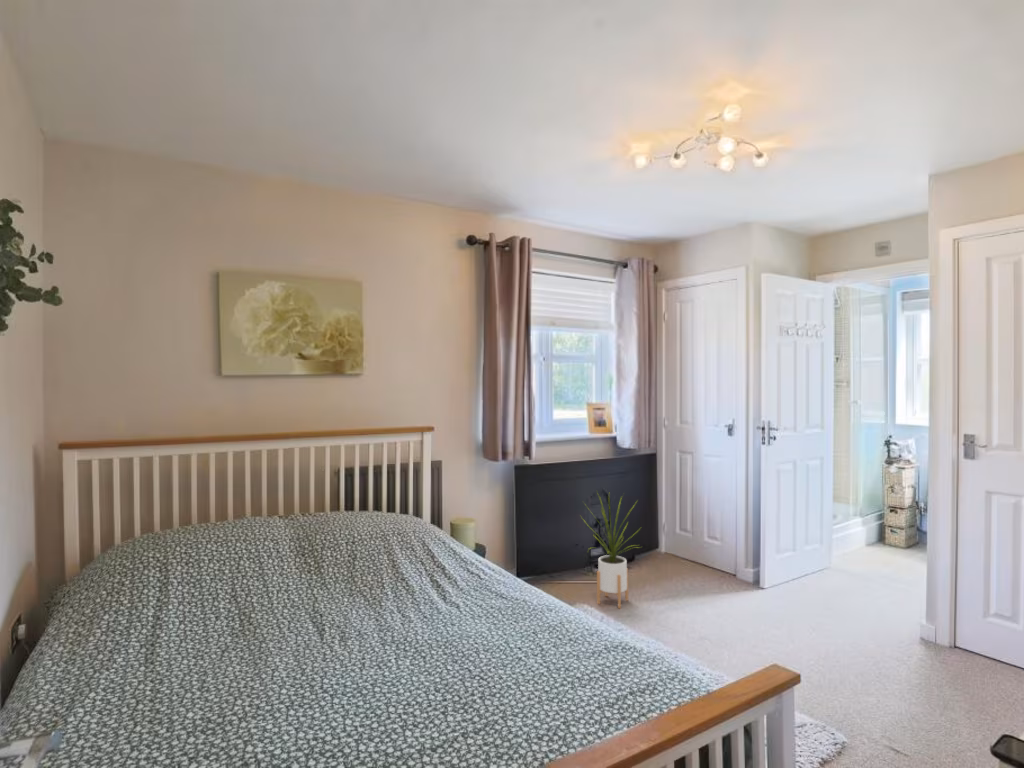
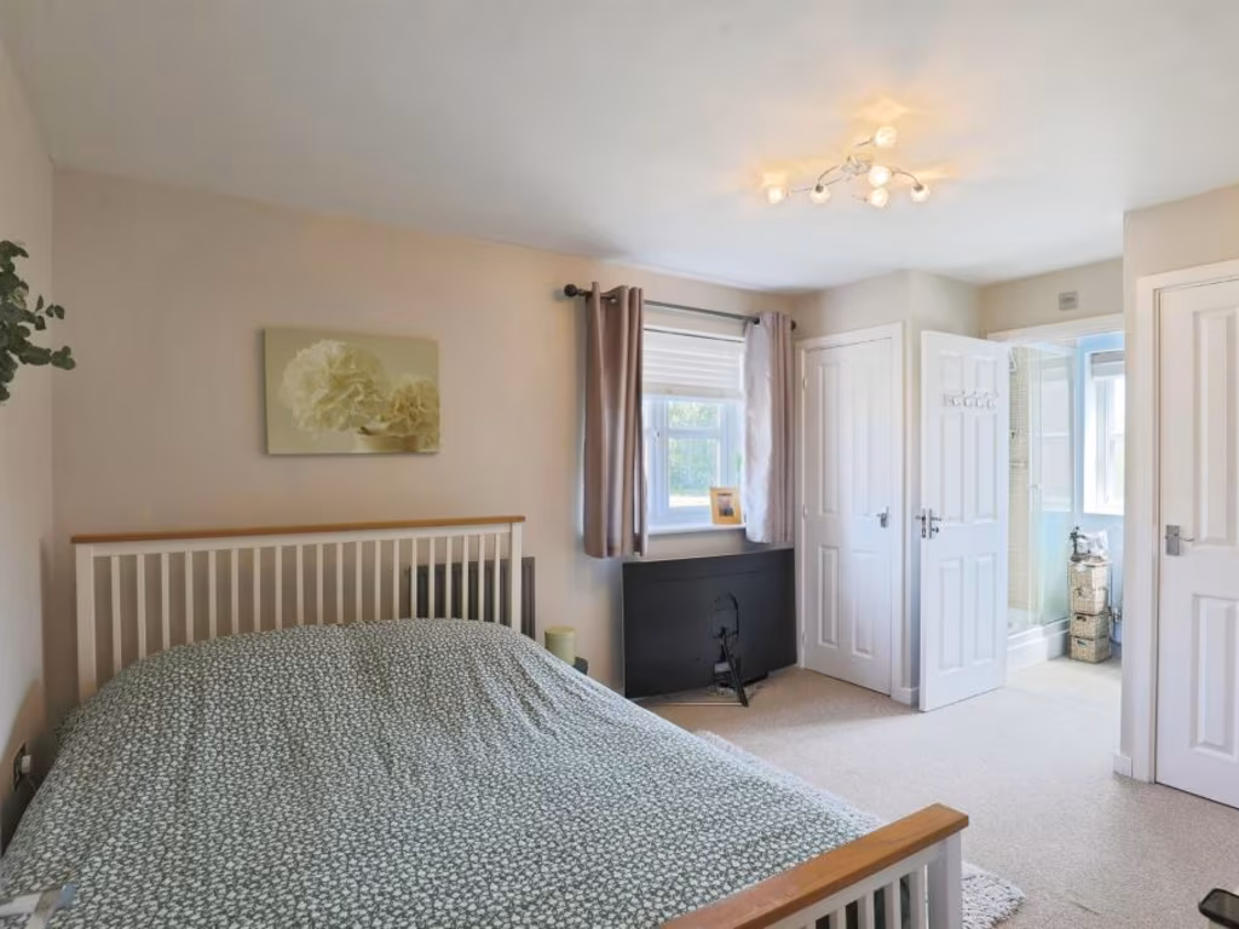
- house plant [579,491,642,610]
